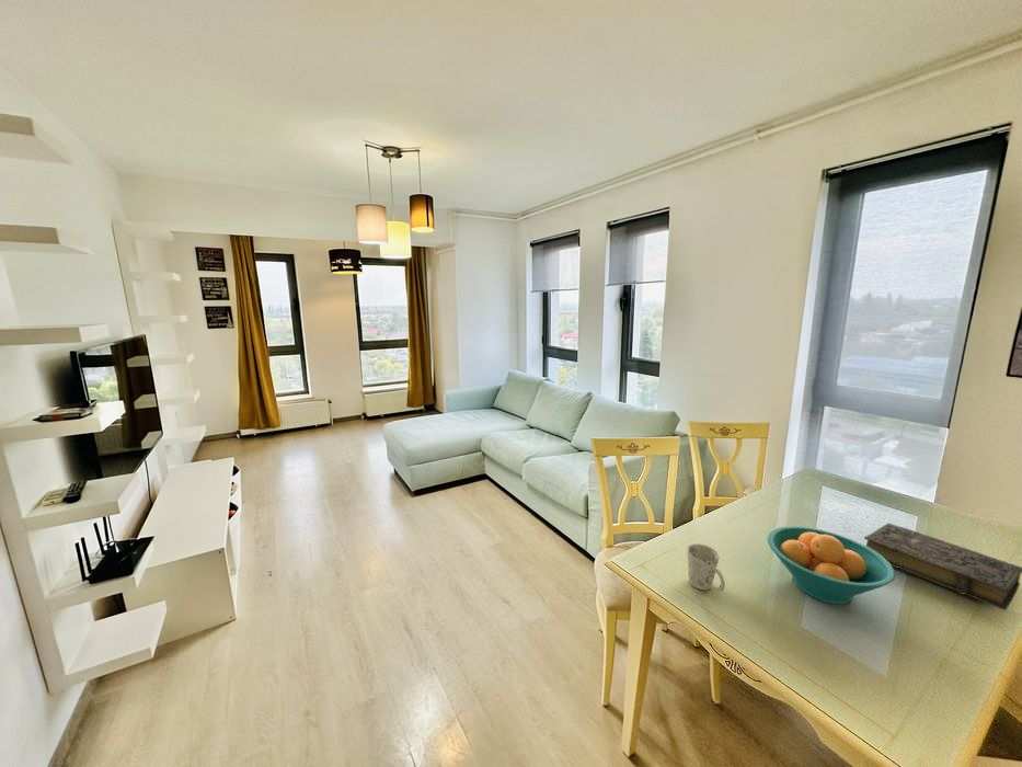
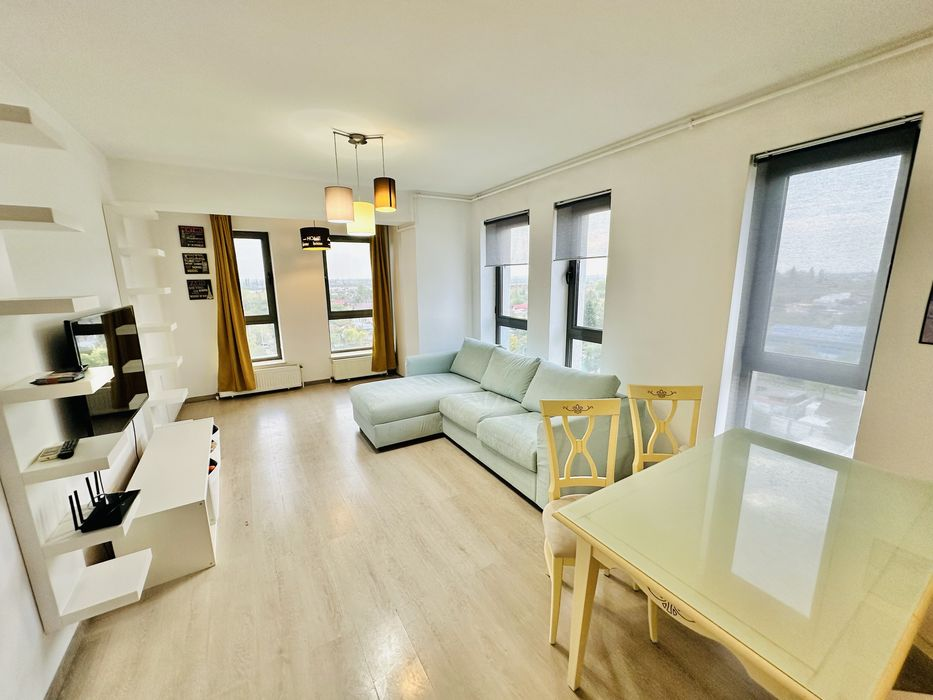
- mug [686,543,726,593]
- fruit bowl [767,525,896,605]
- book [863,523,1022,611]
